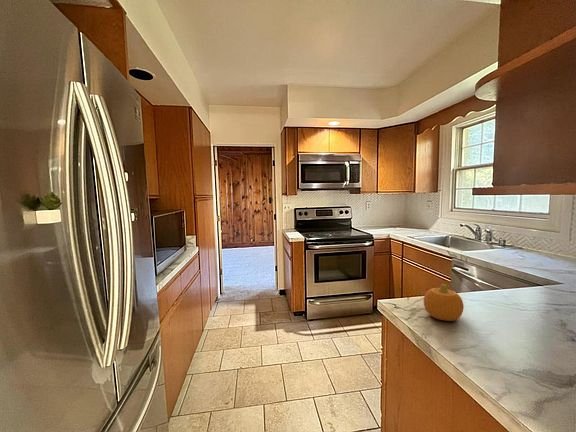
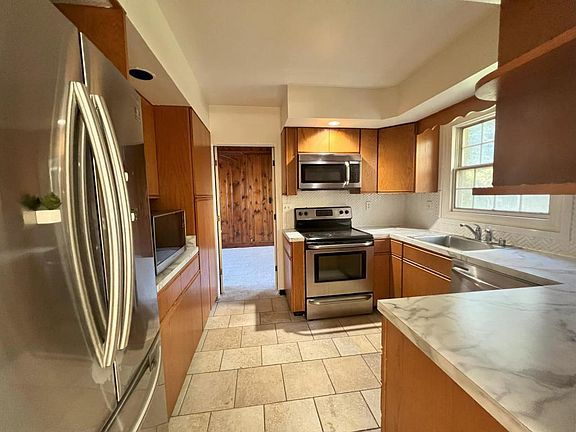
- fruit [423,283,465,322]
